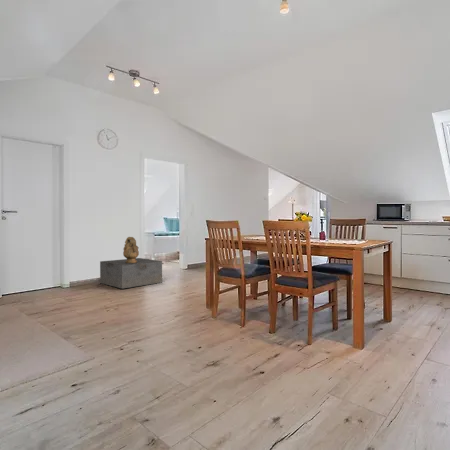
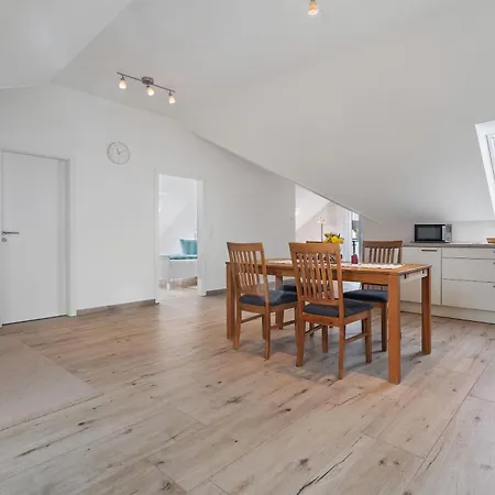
- decorative urn [122,236,140,263]
- storage box [99,257,164,290]
